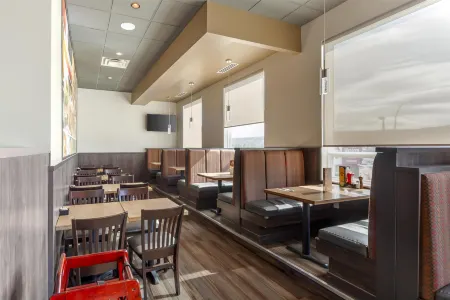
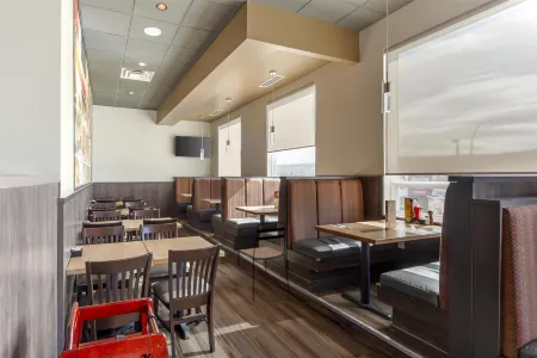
+ dining chair [236,221,291,302]
